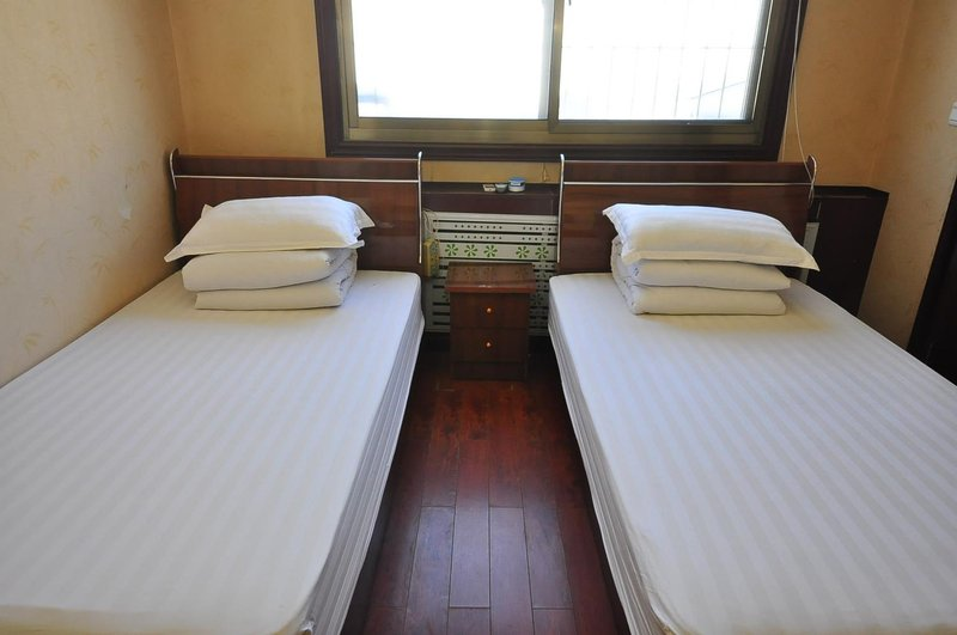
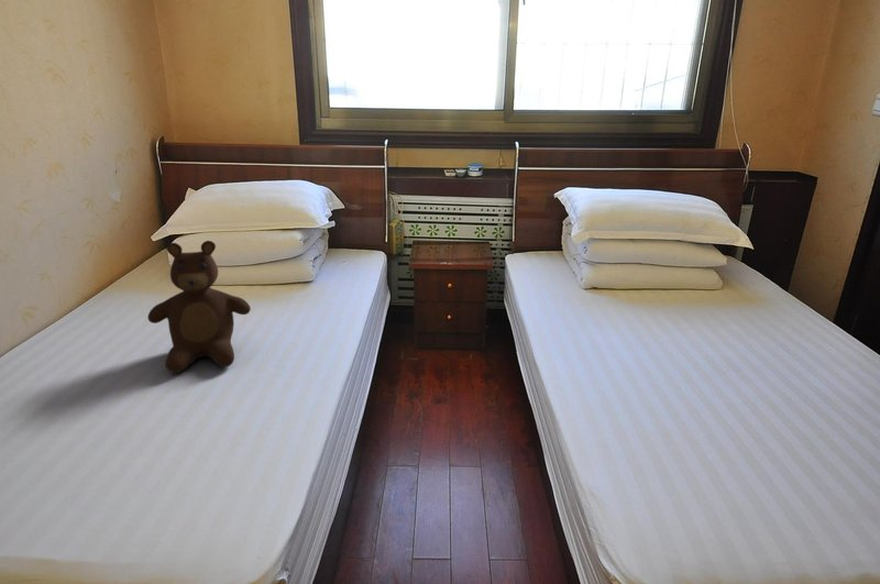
+ teddy bear [146,240,252,374]
